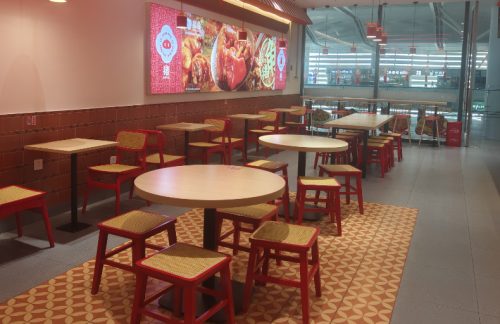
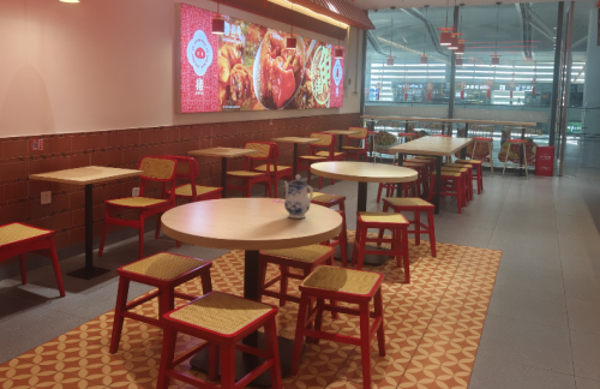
+ teapot [283,174,314,220]
